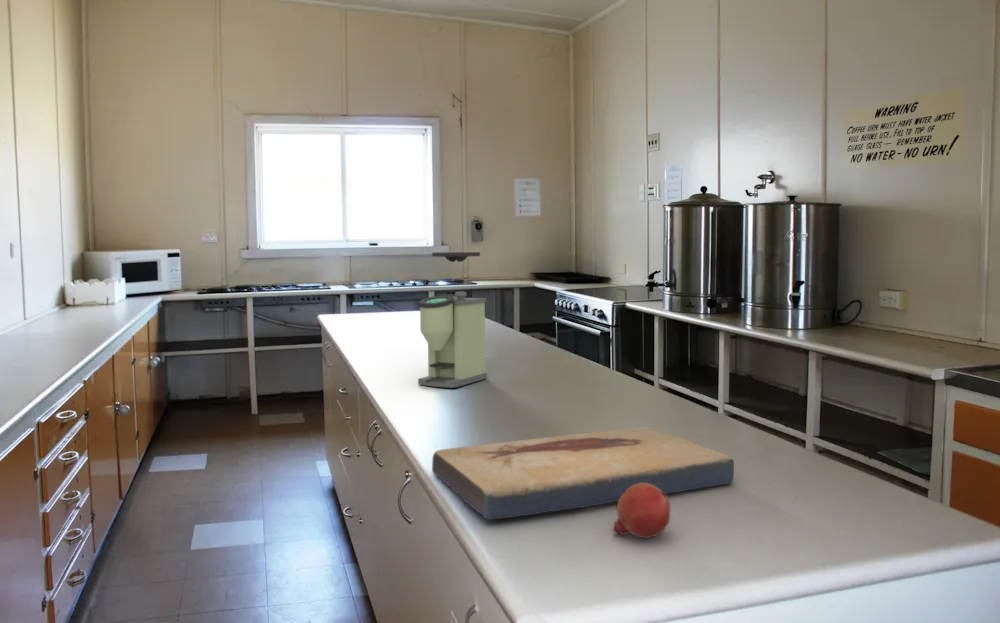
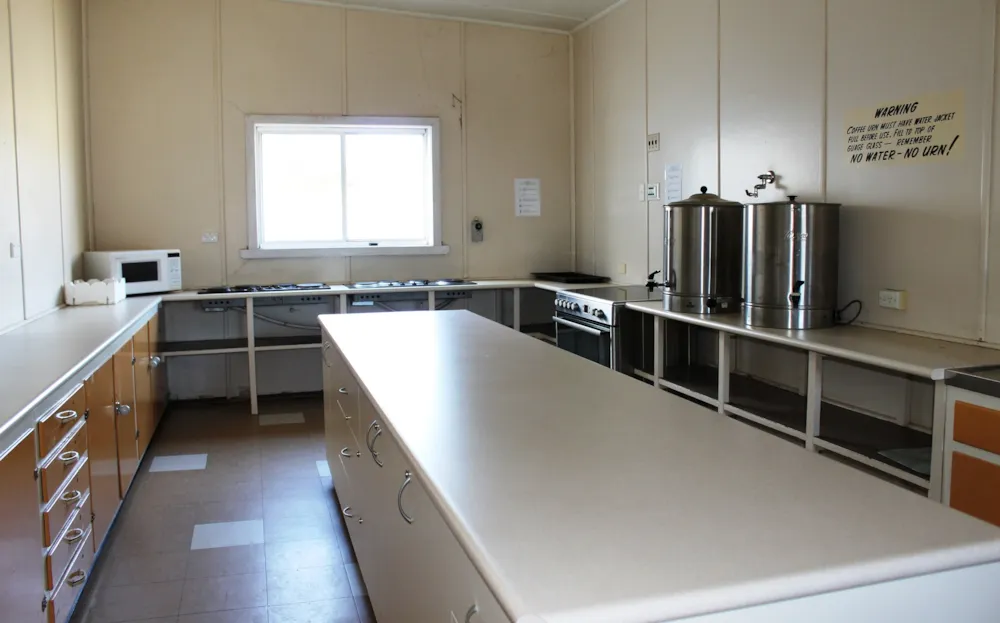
- fish fossil [431,426,735,521]
- coffee grinder [417,251,488,389]
- fruit [611,483,671,539]
